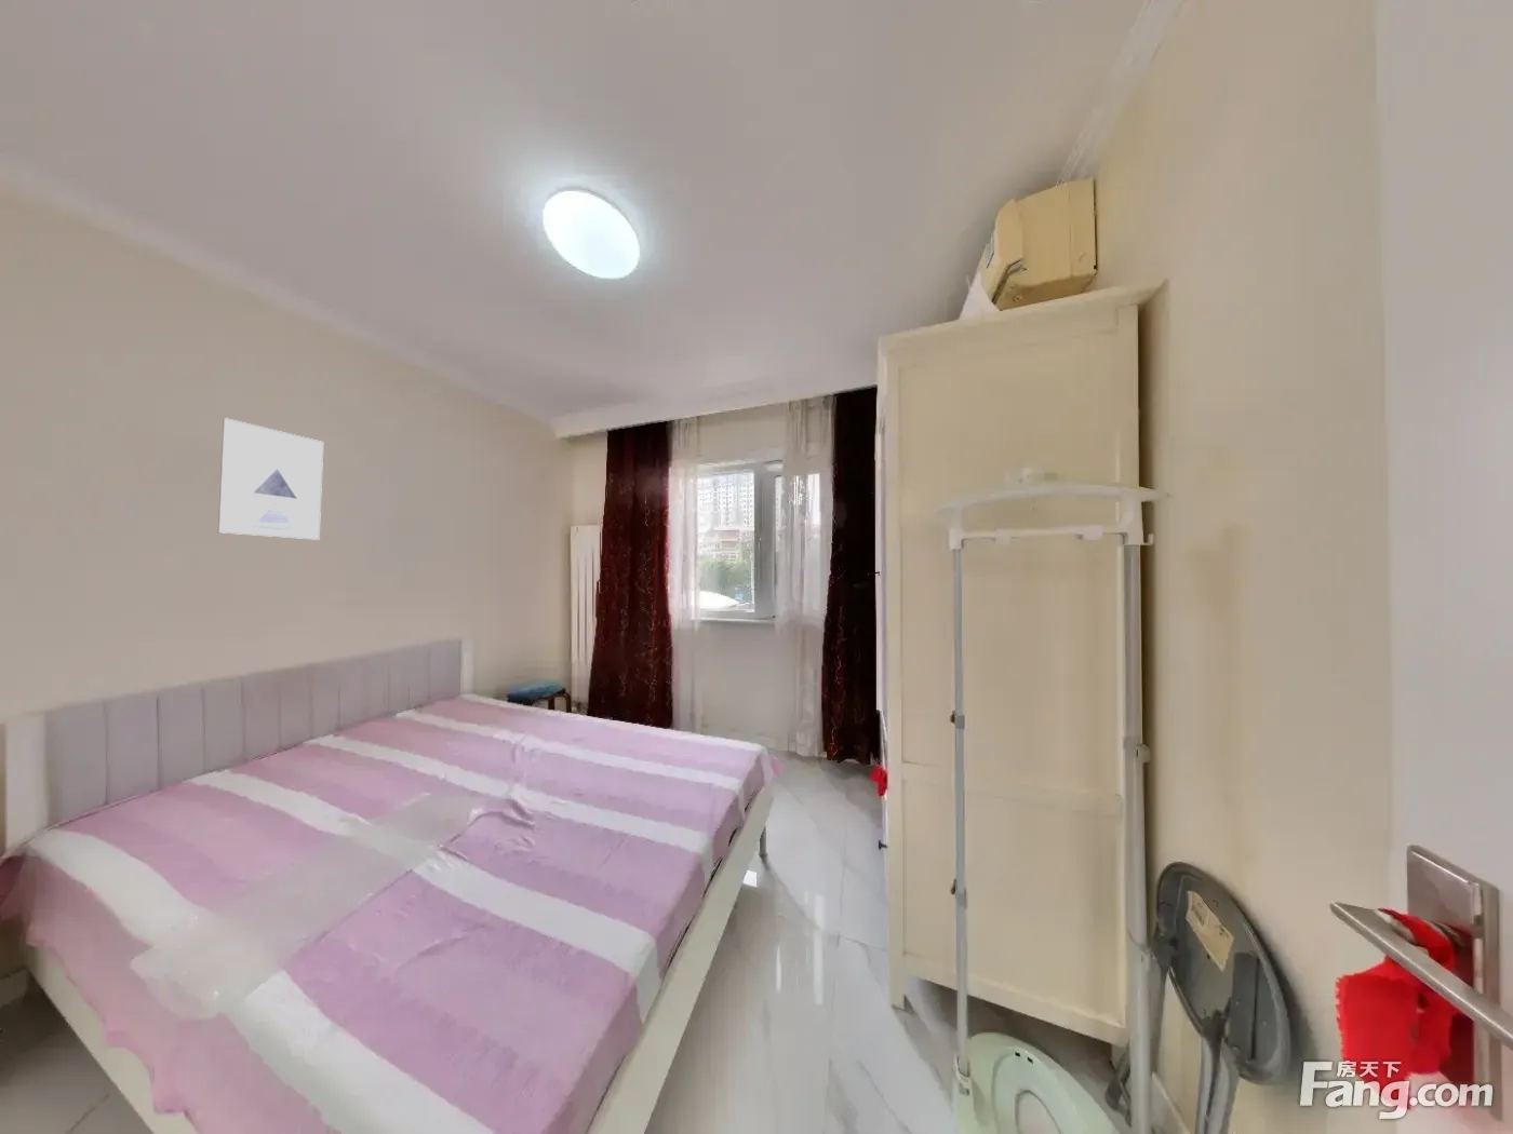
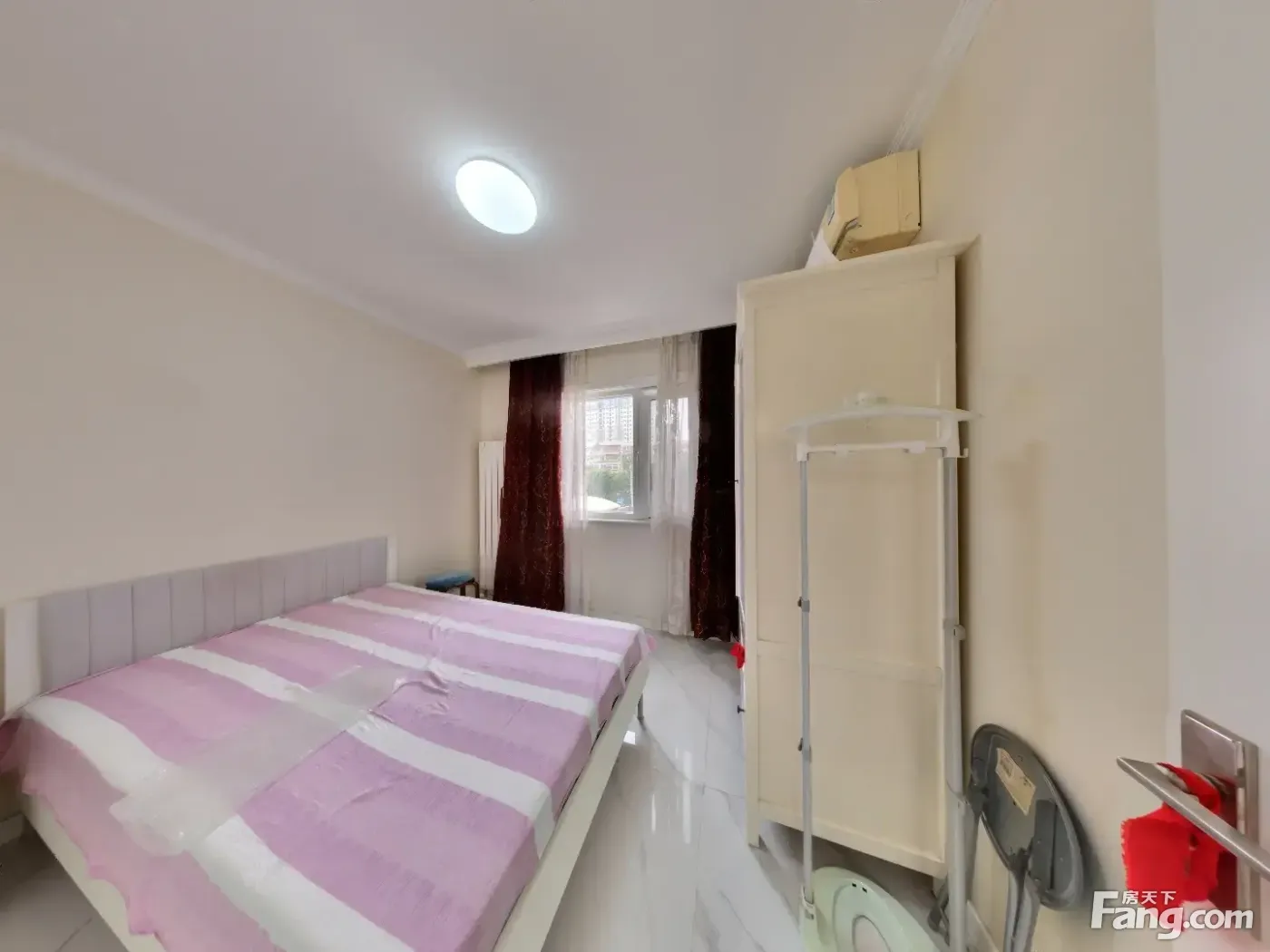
- wall art [217,417,324,541]
